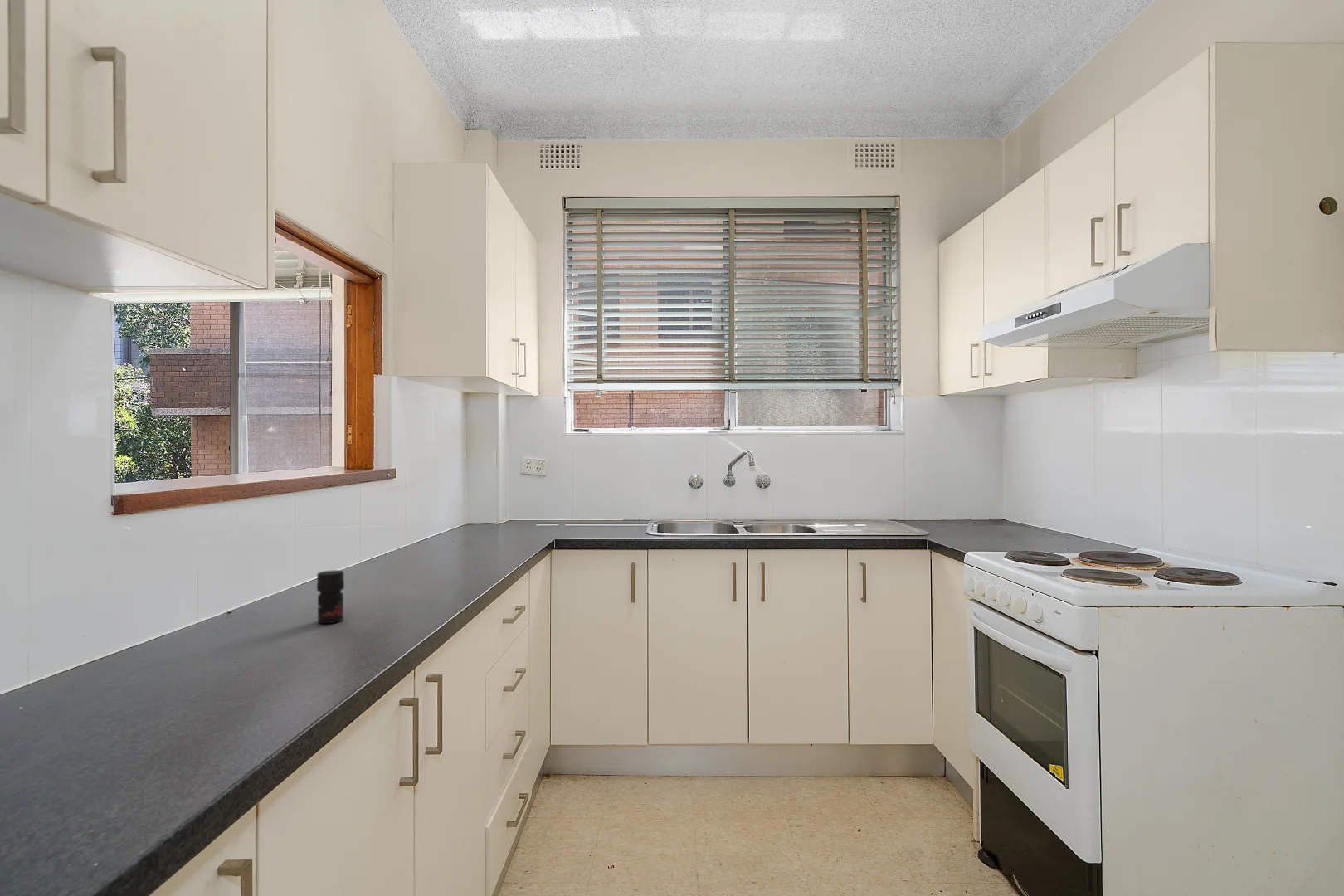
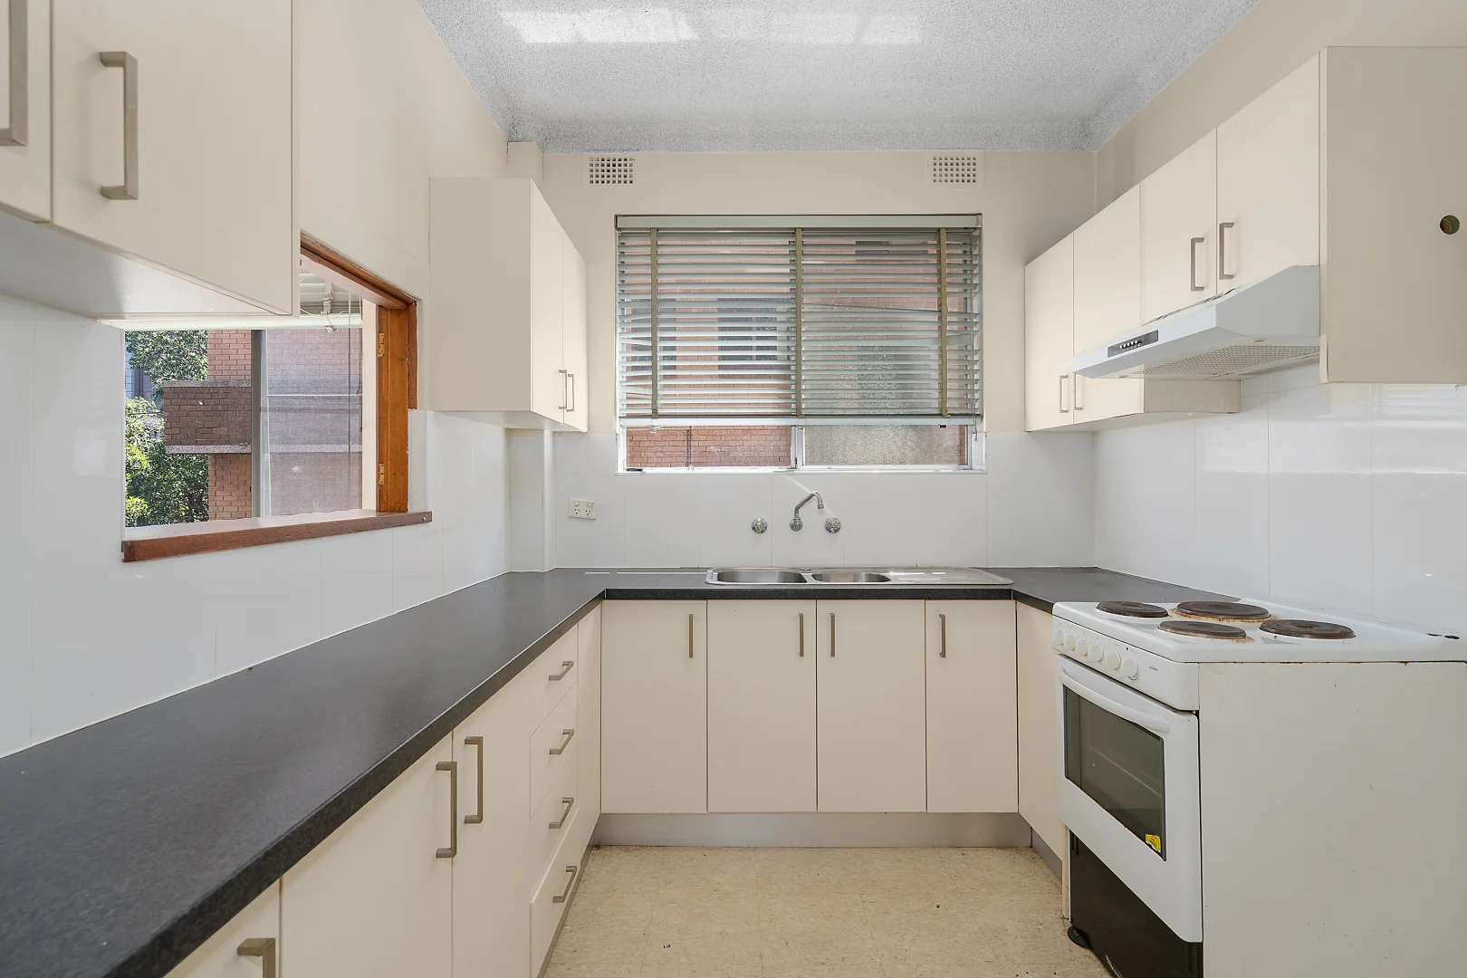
- jar [316,569,345,624]
